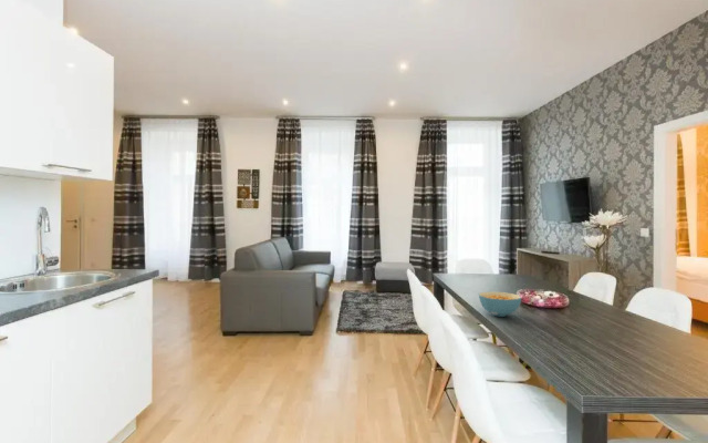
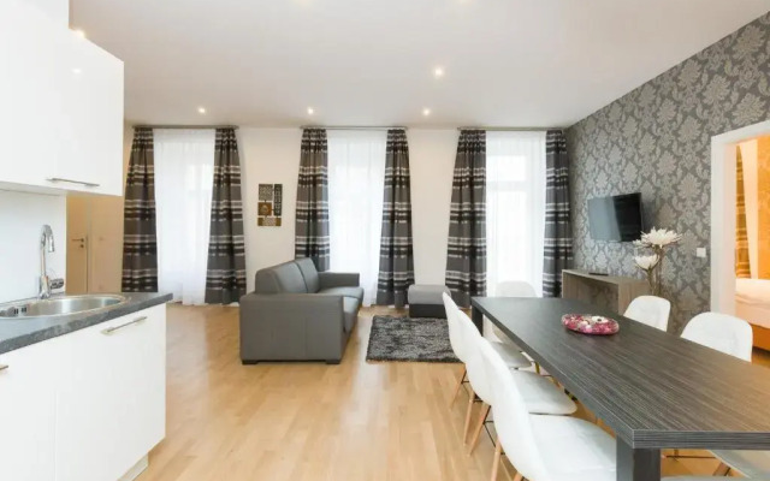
- cereal bowl [478,290,522,318]
